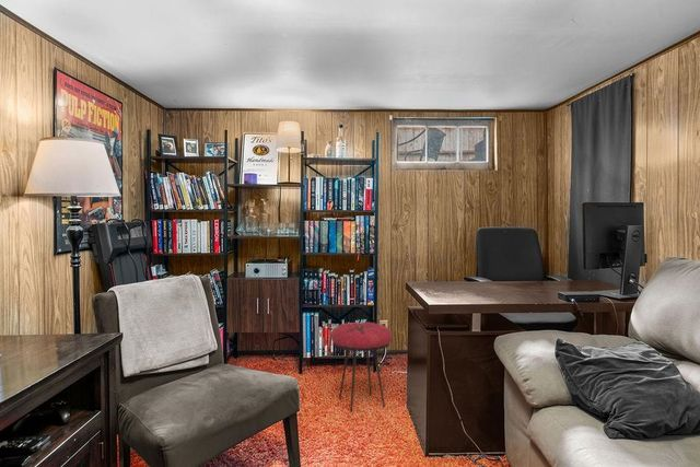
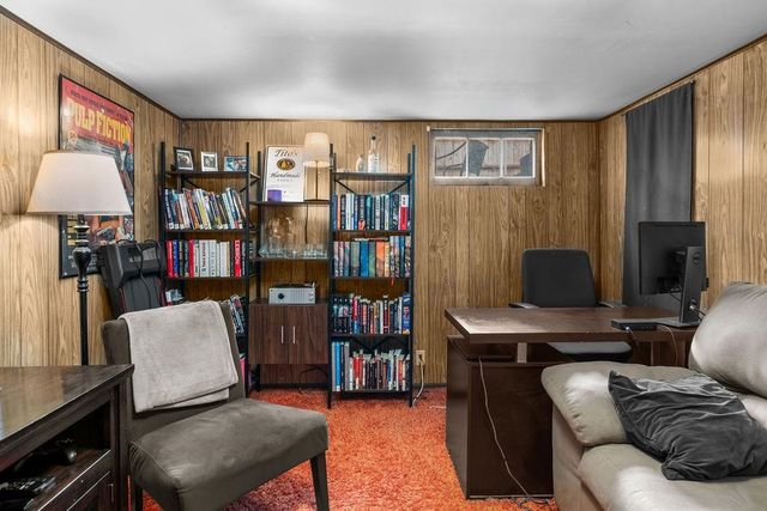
- stool [329,322,393,412]
